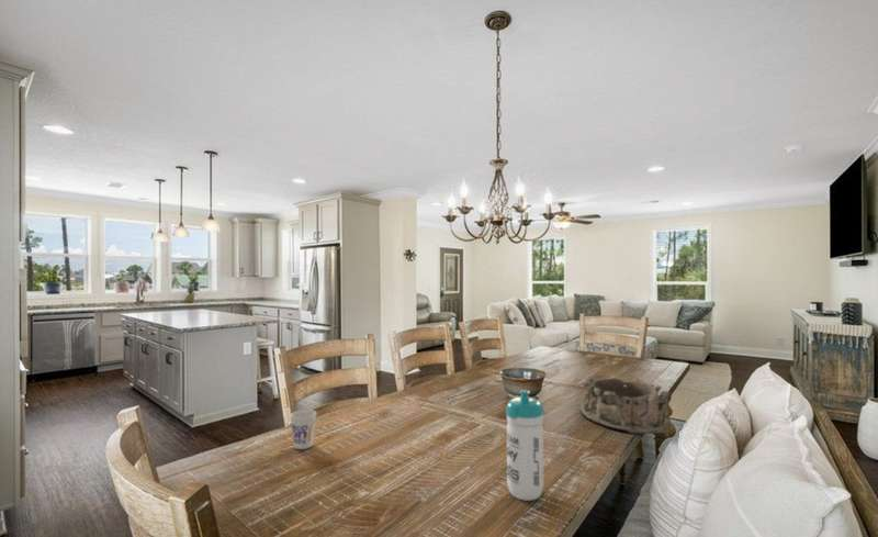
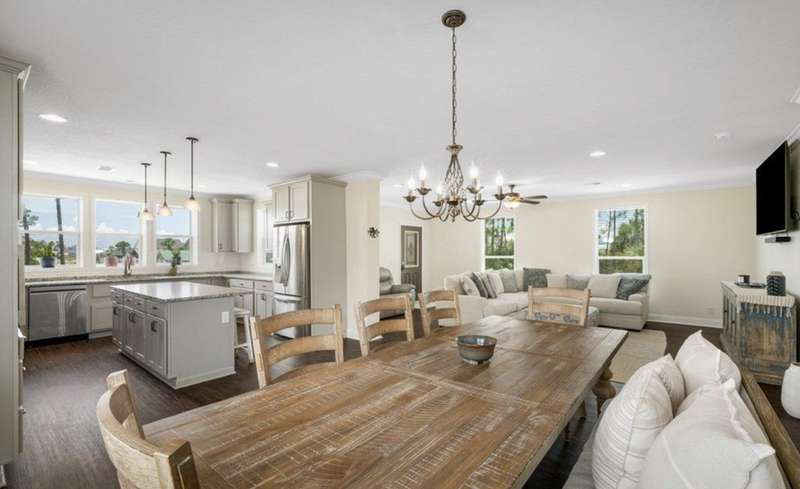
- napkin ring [579,374,671,435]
- cup [289,409,317,450]
- water bottle [505,389,544,502]
